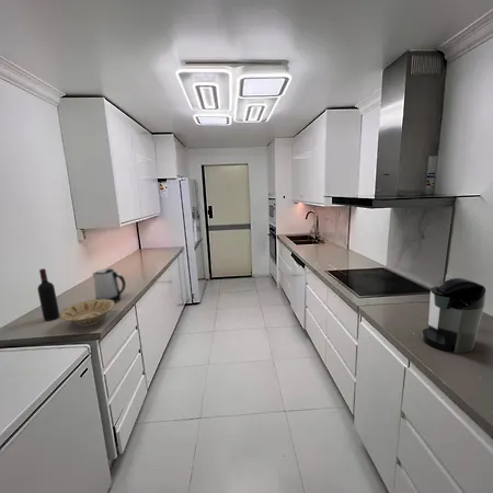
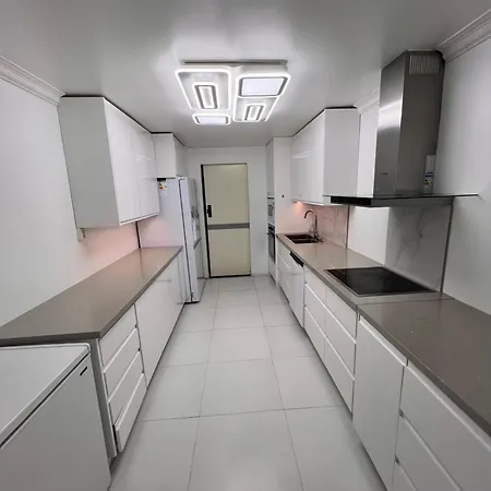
- kettle [91,267,127,303]
- coffee maker [421,274,486,355]
- bowl [59,299,116,328]
- wine bottle [36,267,60,322]
